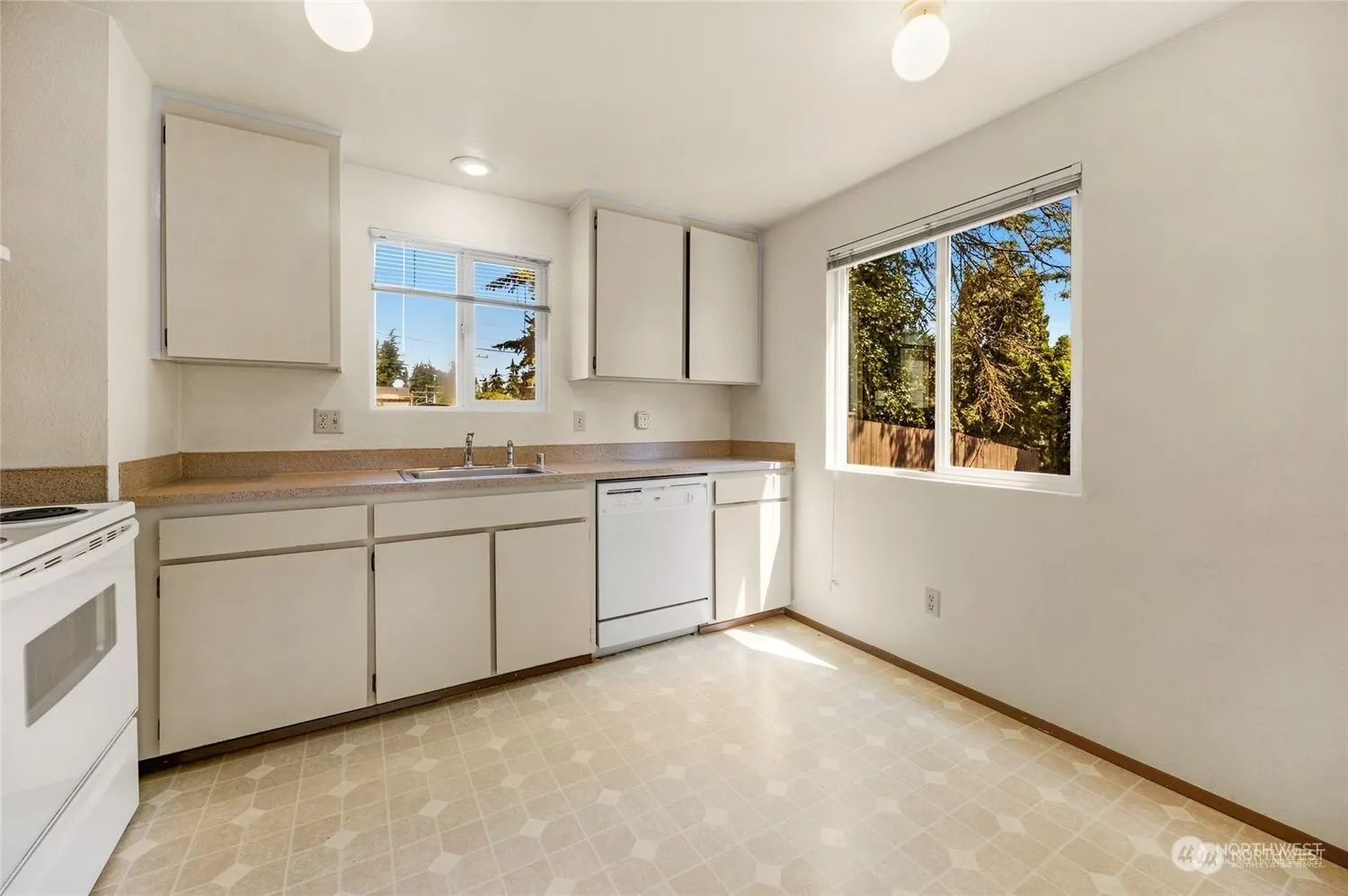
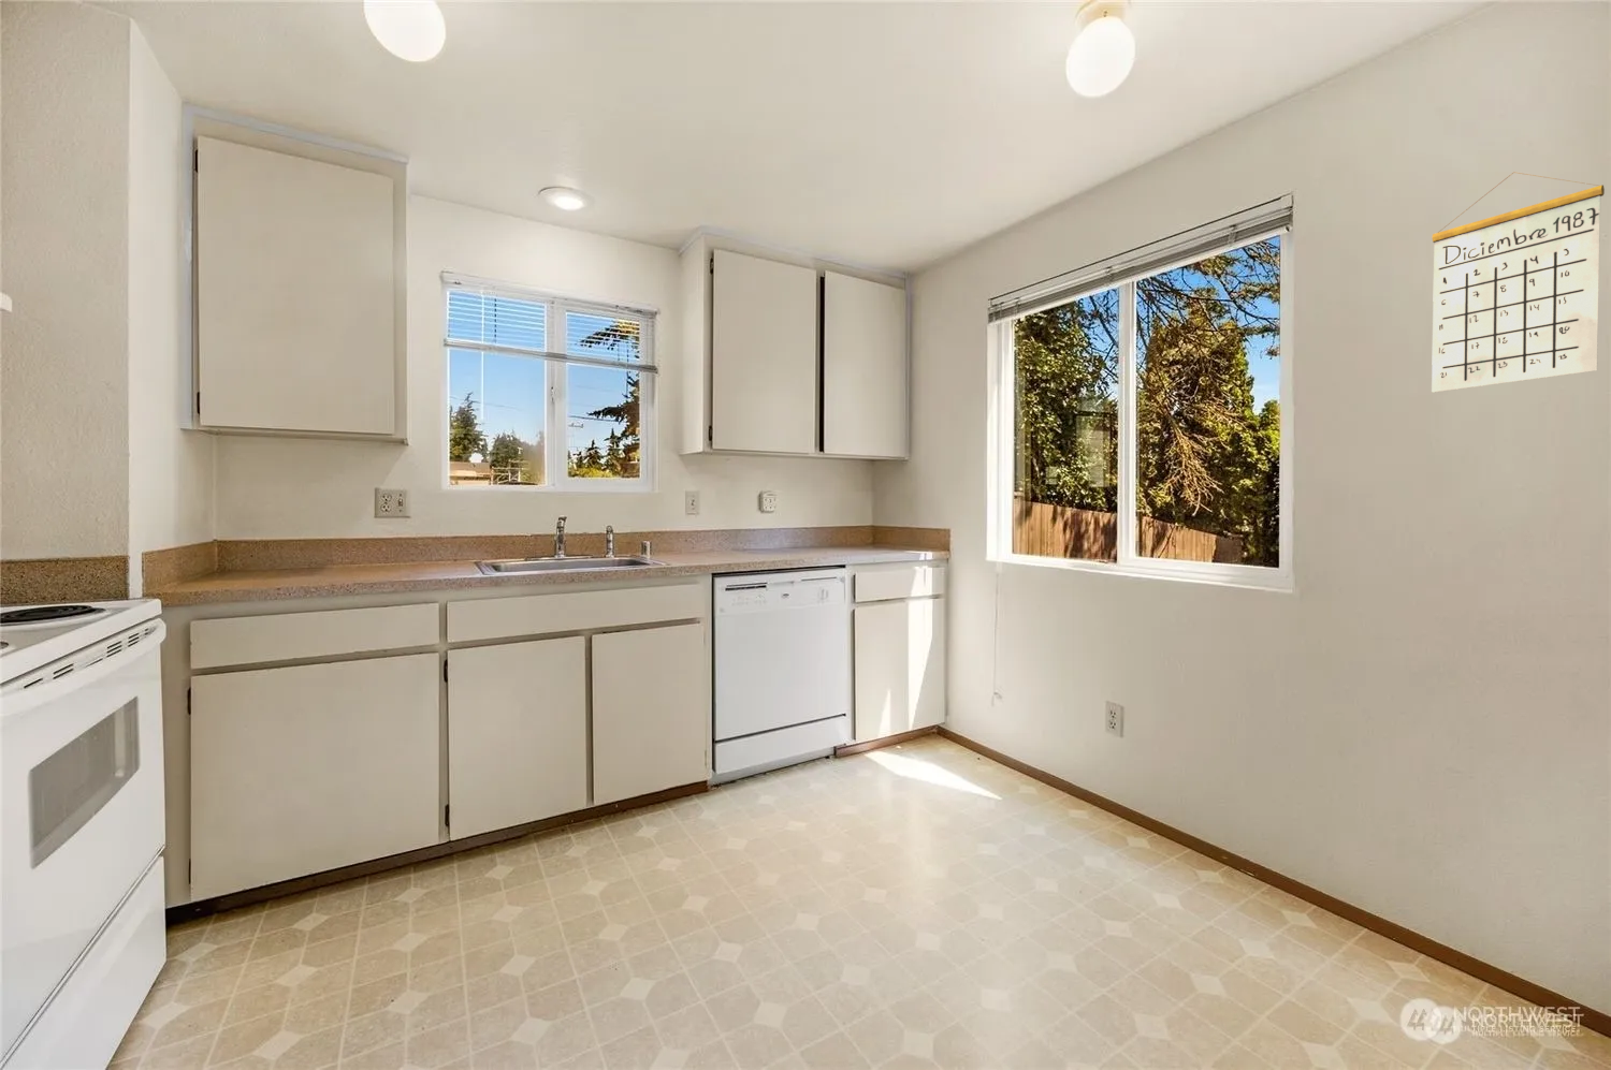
+ calendar [1431,171,1606,393]
